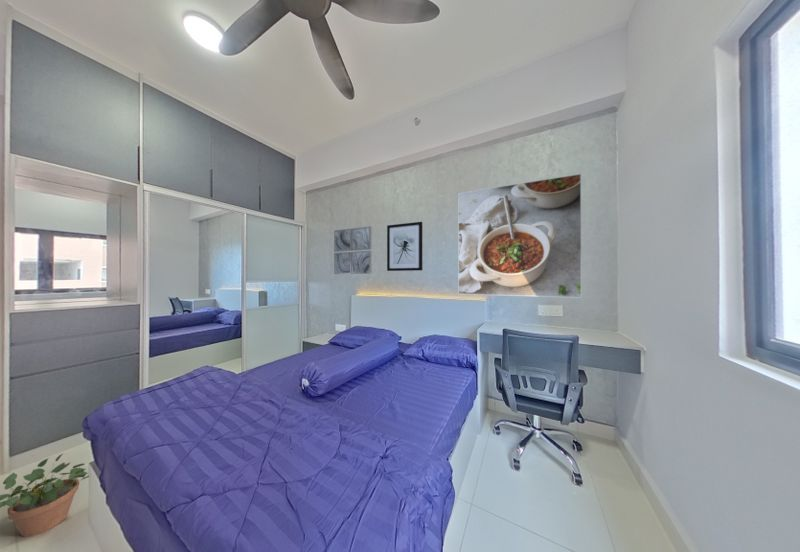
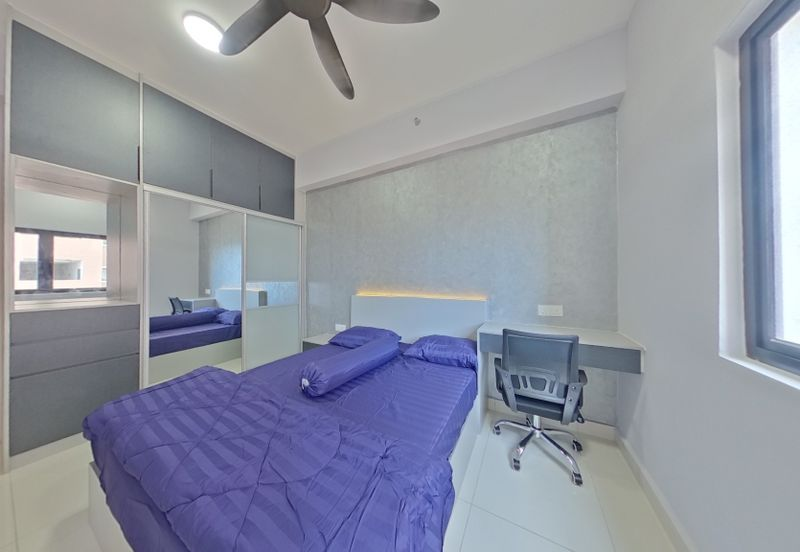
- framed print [457,173,582,299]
- wall art [386,221,423,272]
- wall art [333,225,372,275]
- potted plant [0,453,90,538]
